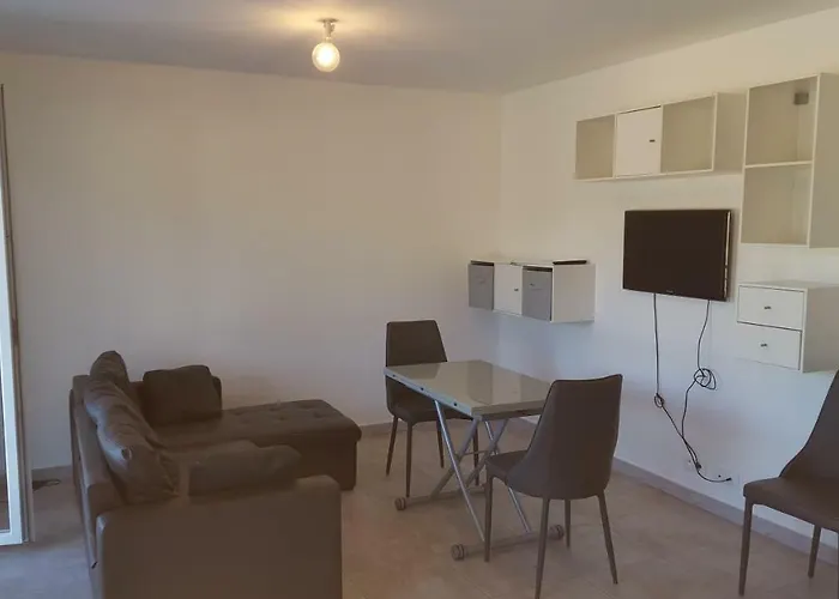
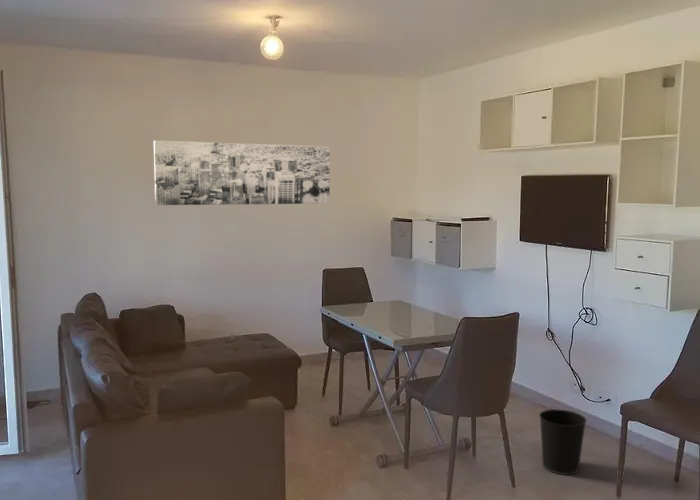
+ wastebasket [538,408,588,476]
+ wall art [153,140,331,206]
